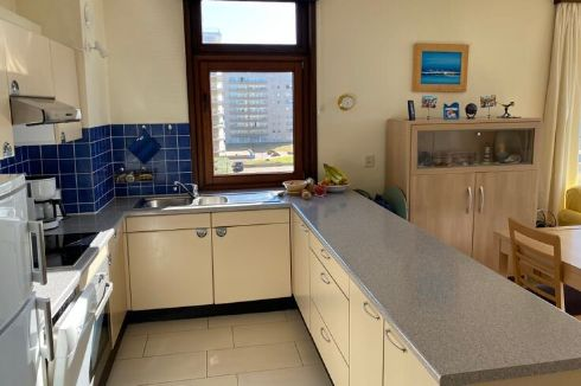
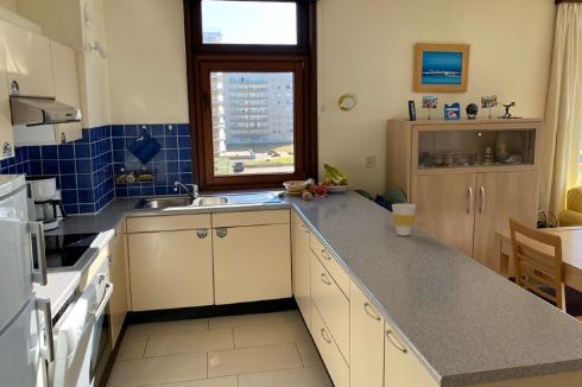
+ cup [391,203,417,237]
